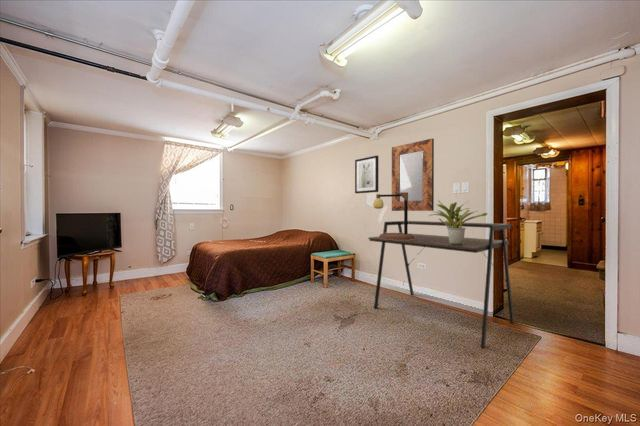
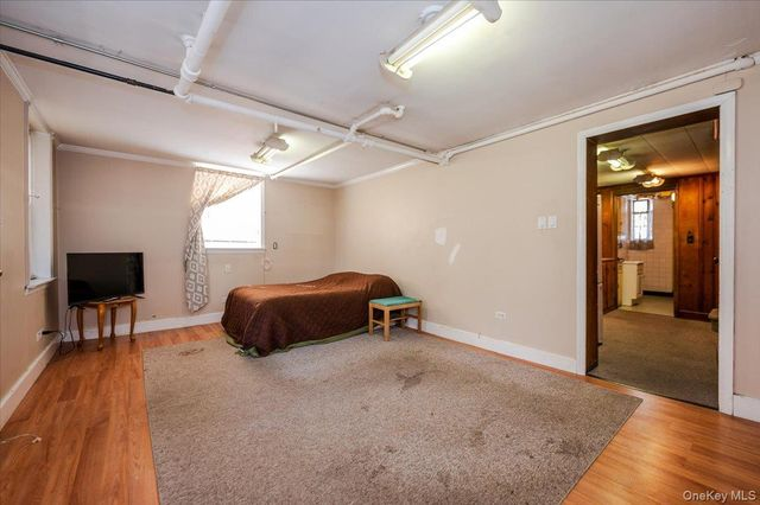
- potted plant [428,199,488,245]
- wall art [354,155,379,194]
- table lamp [372,192,415,240]
- home mirror [391,138,435,212]
- desk [367,220,515,349]
